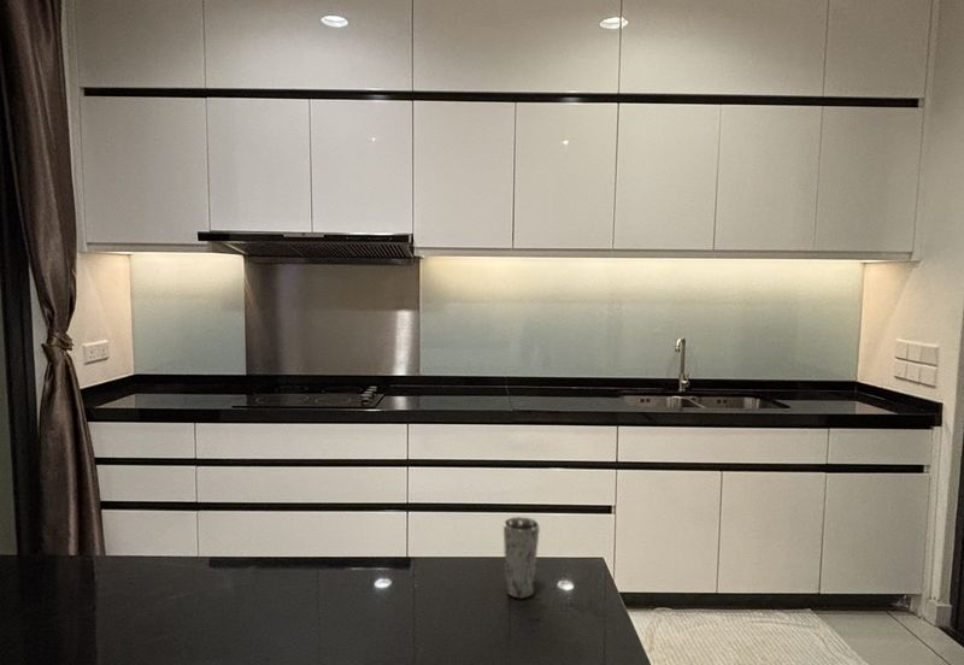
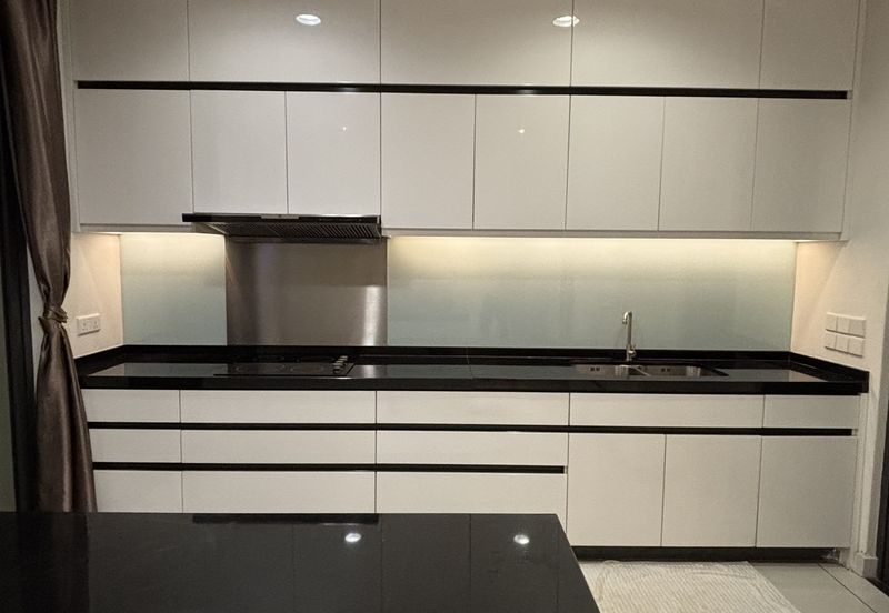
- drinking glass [501,516,541,599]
